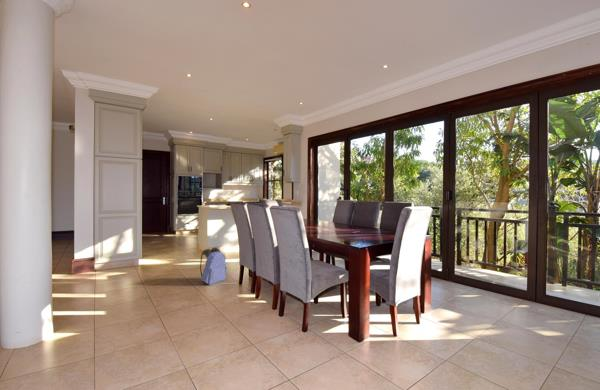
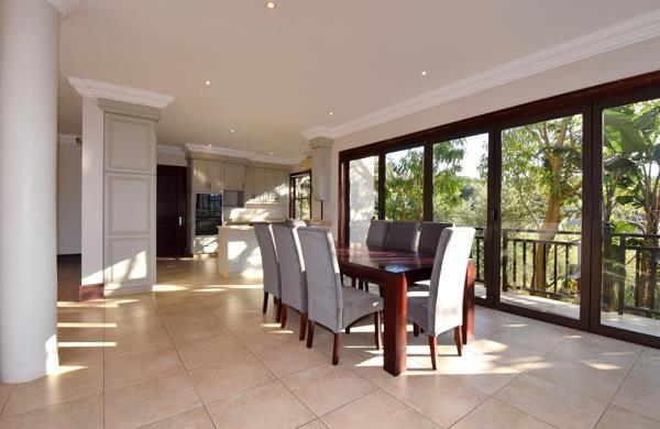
- backpack [199,247,228,286]
